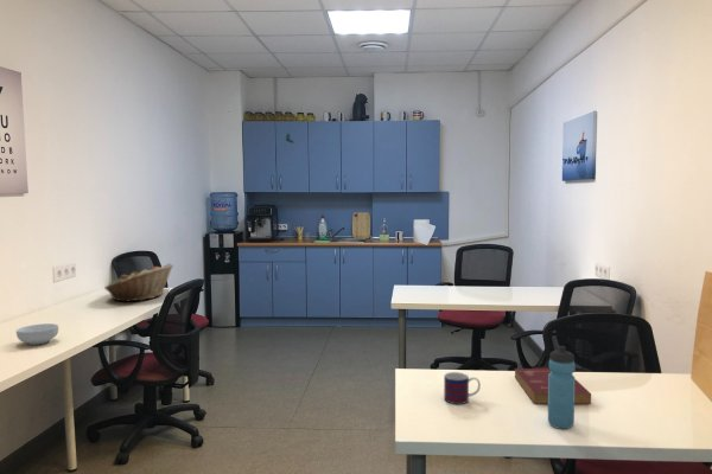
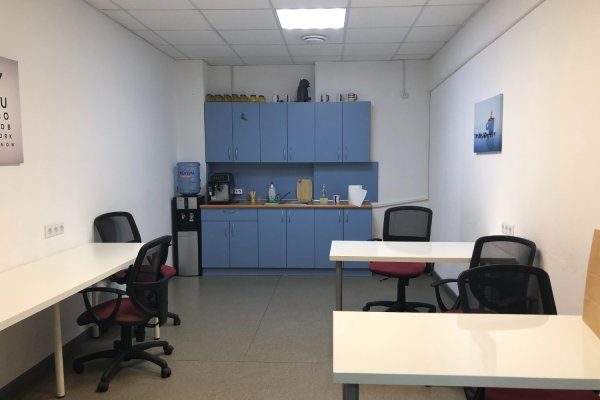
- book [514,367,592,405]
- water bottle [547,345,577,430]
- fruit basket [103,262,174,303]
- mug [443,371,482,405]
- cereal bowl [15,322,59,346]
